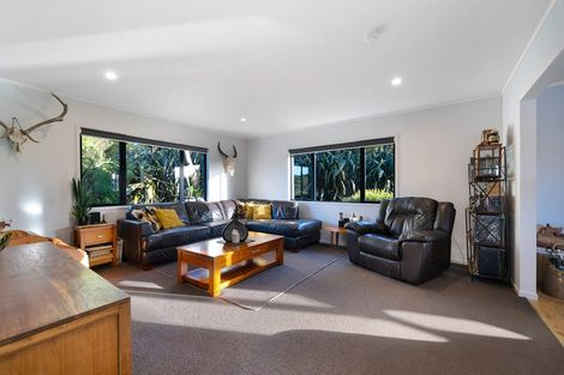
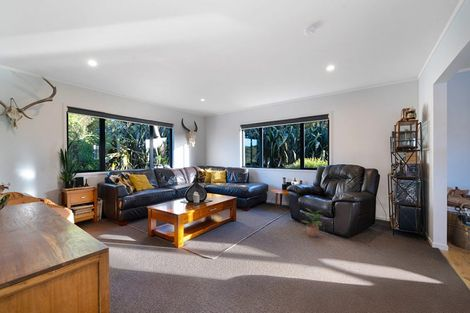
+ potted plant [301,207,324,238]
